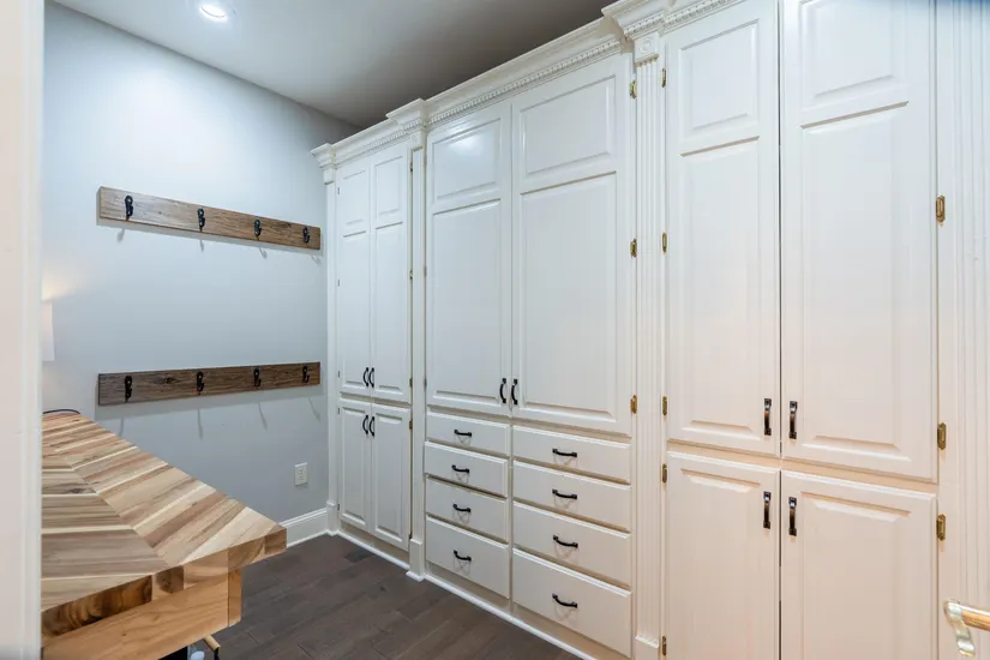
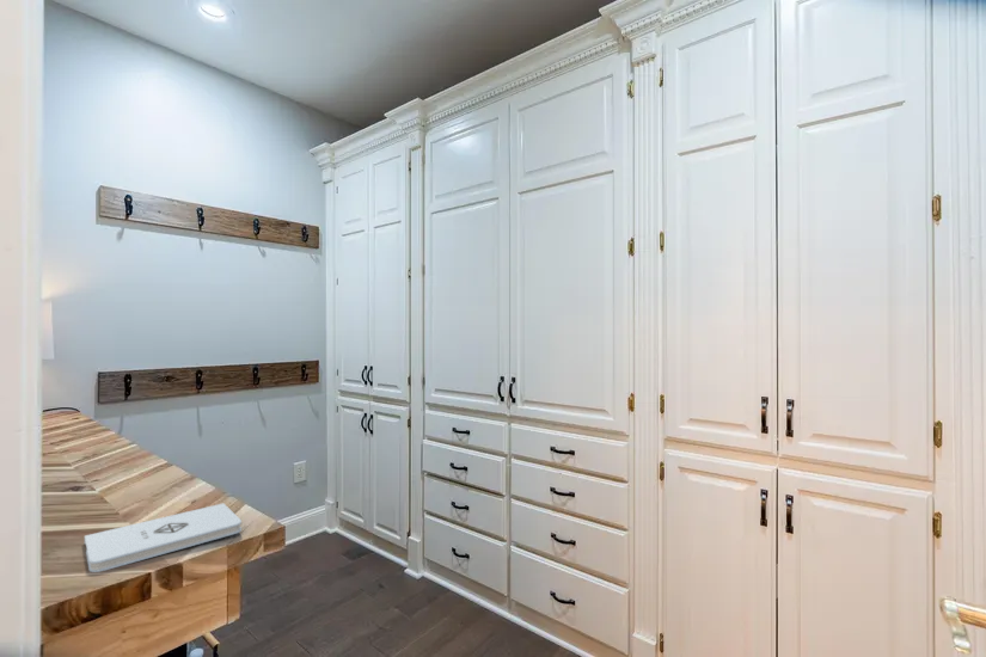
+ notepad [84,502,243,573]
